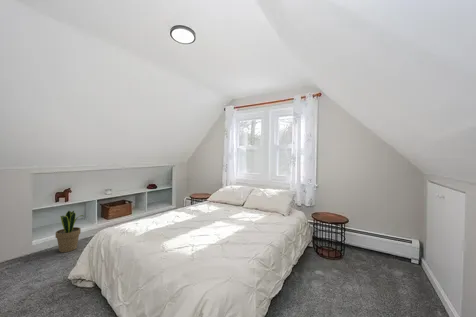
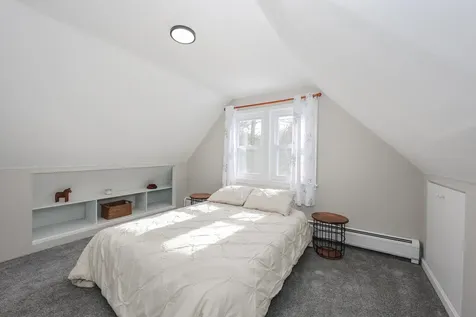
- potted plant [55,210,84,253]
